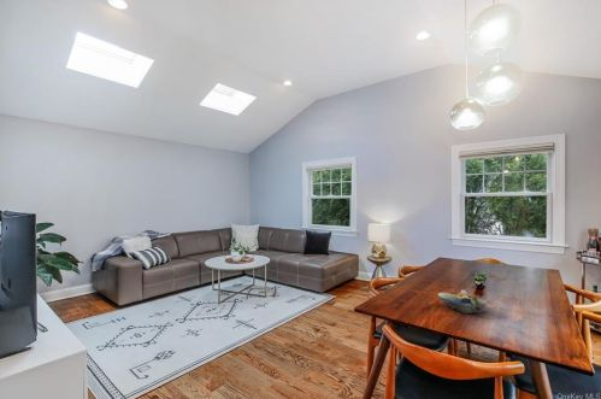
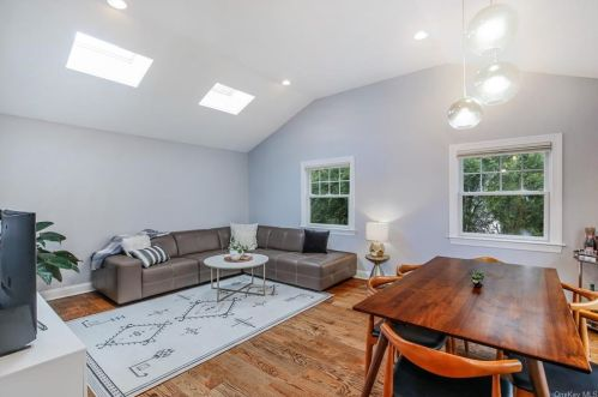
- decorative bowl [436,288,490,315]
